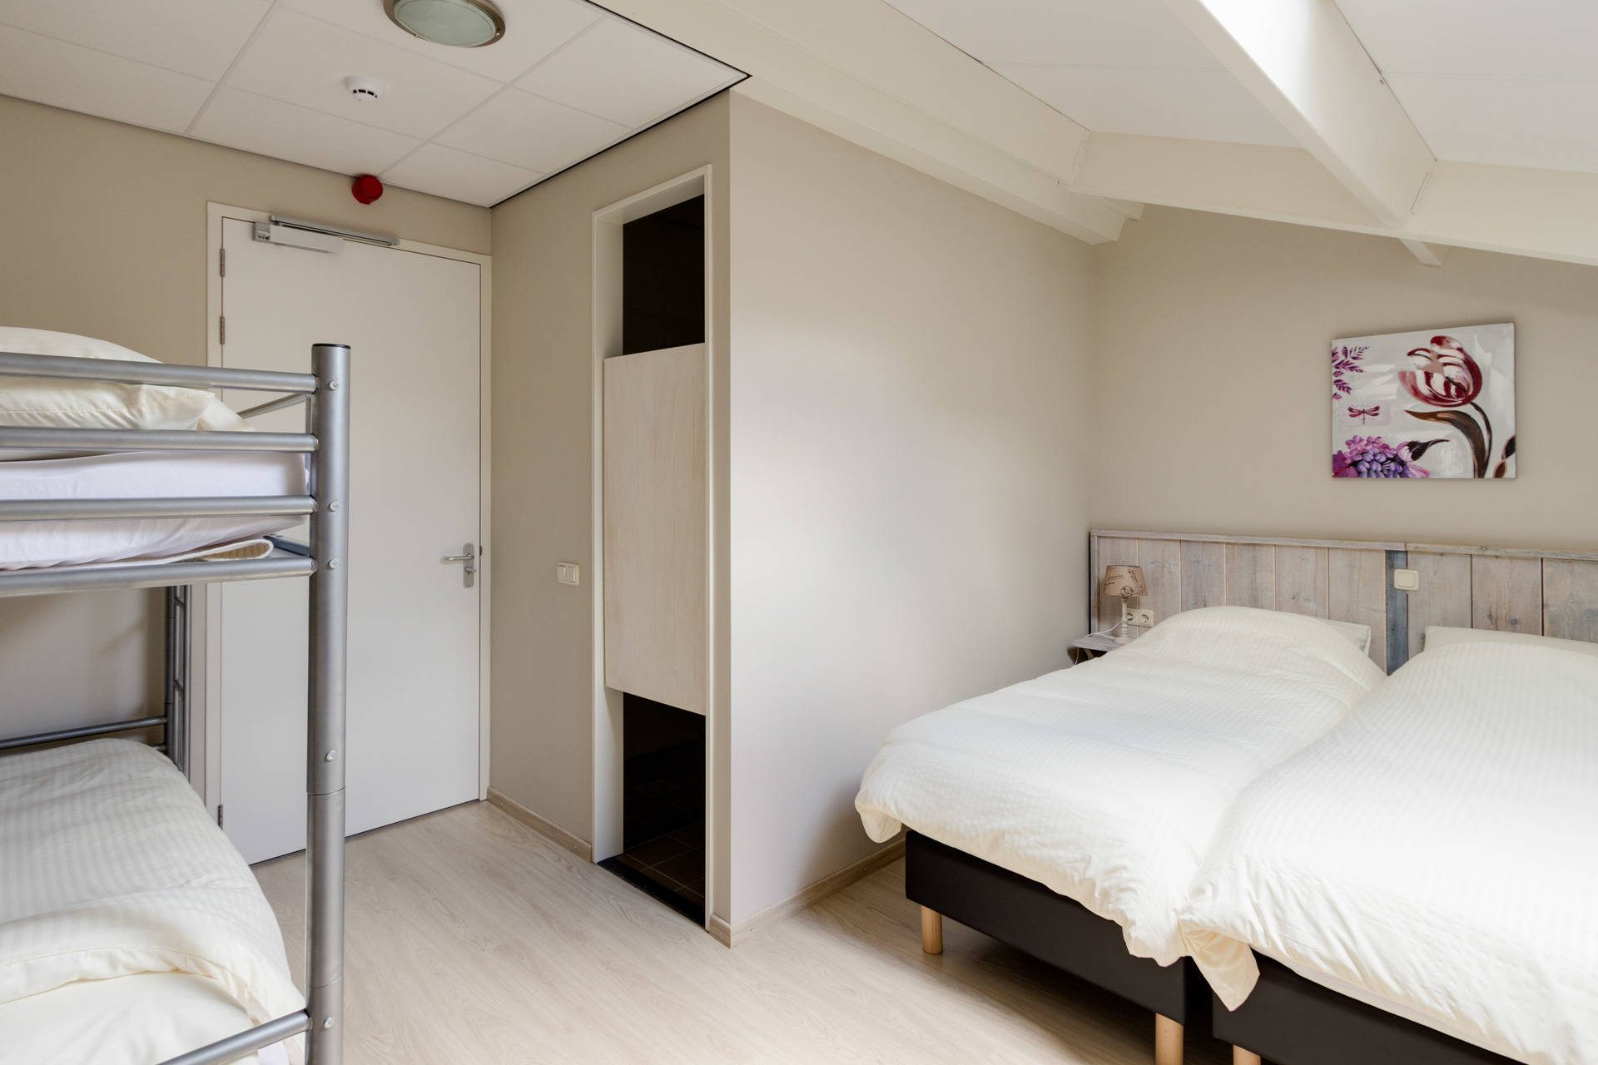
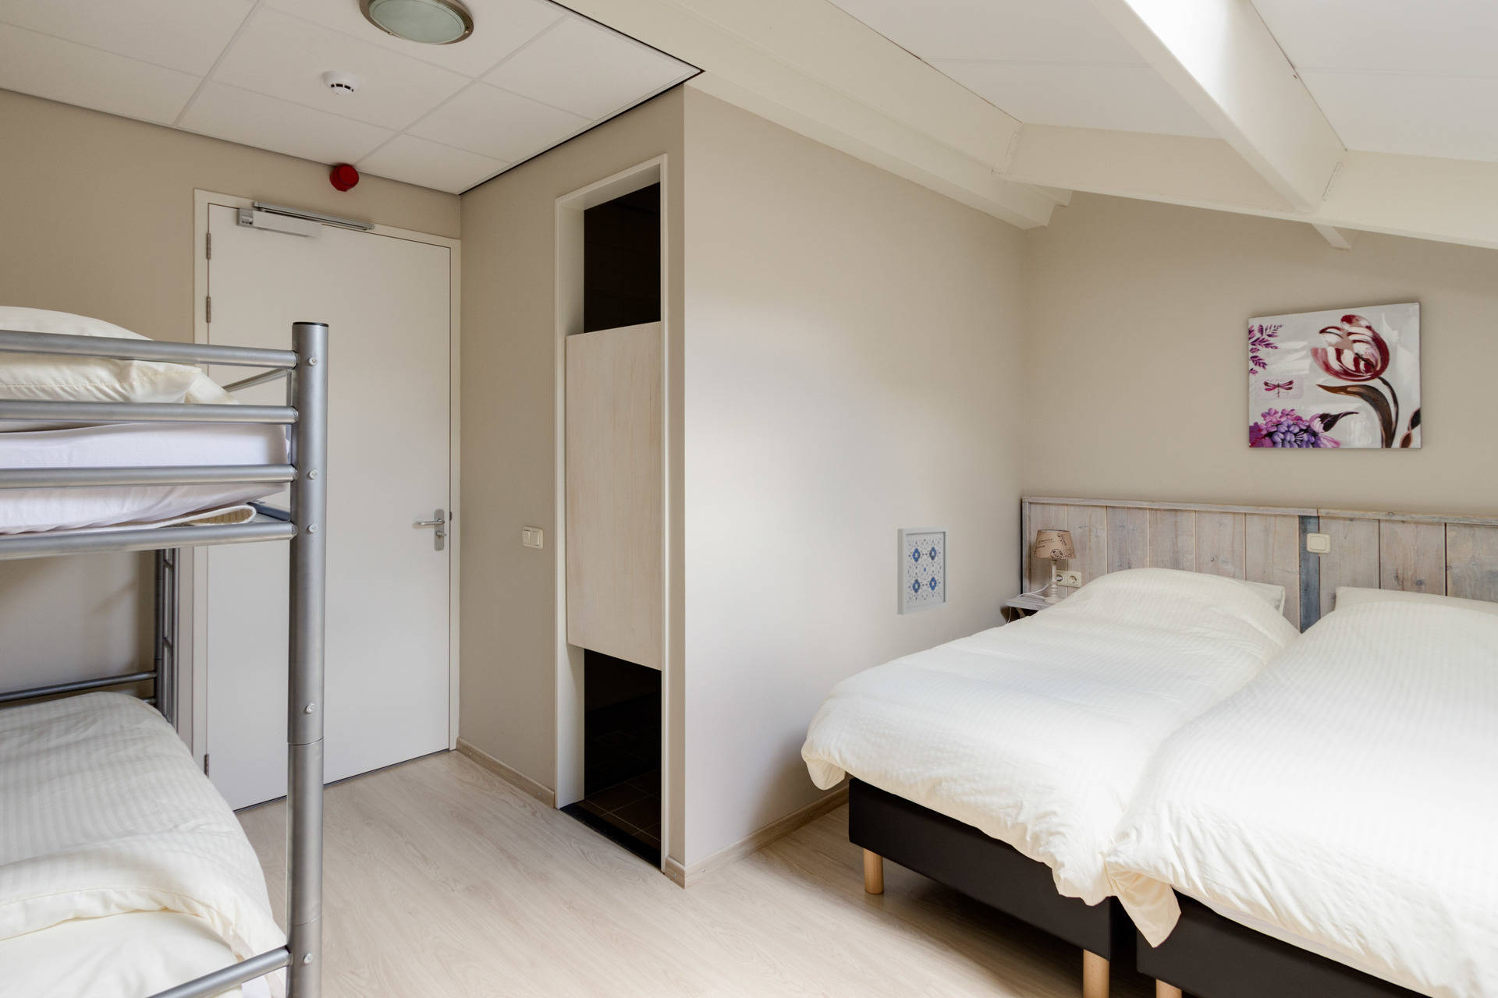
+ wall art [896,526,949,616]
